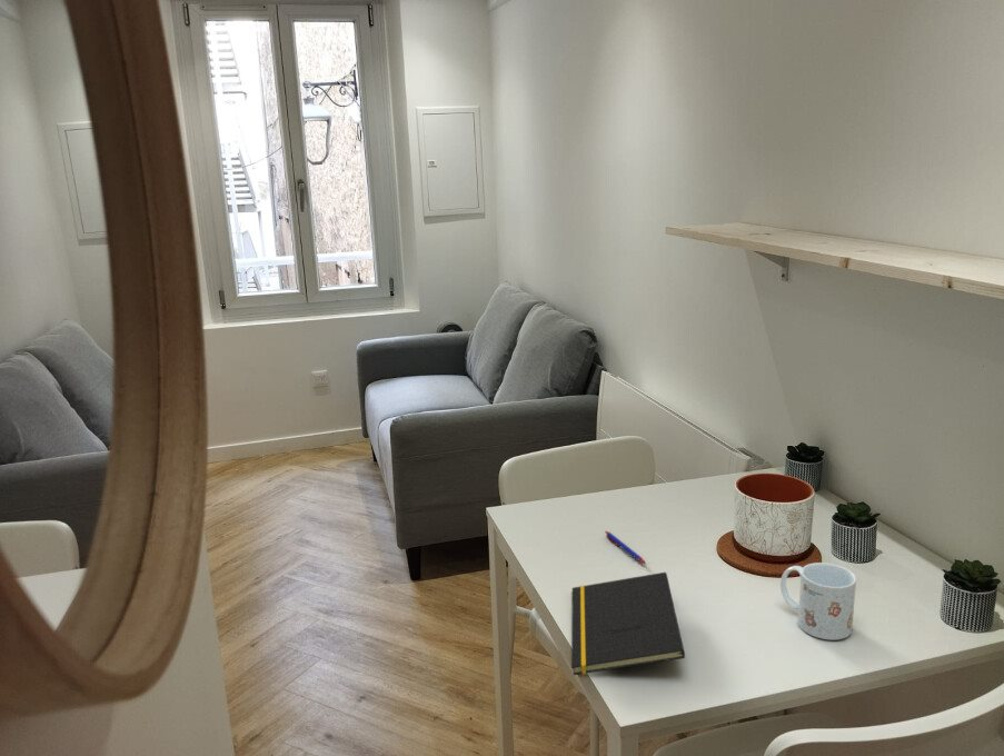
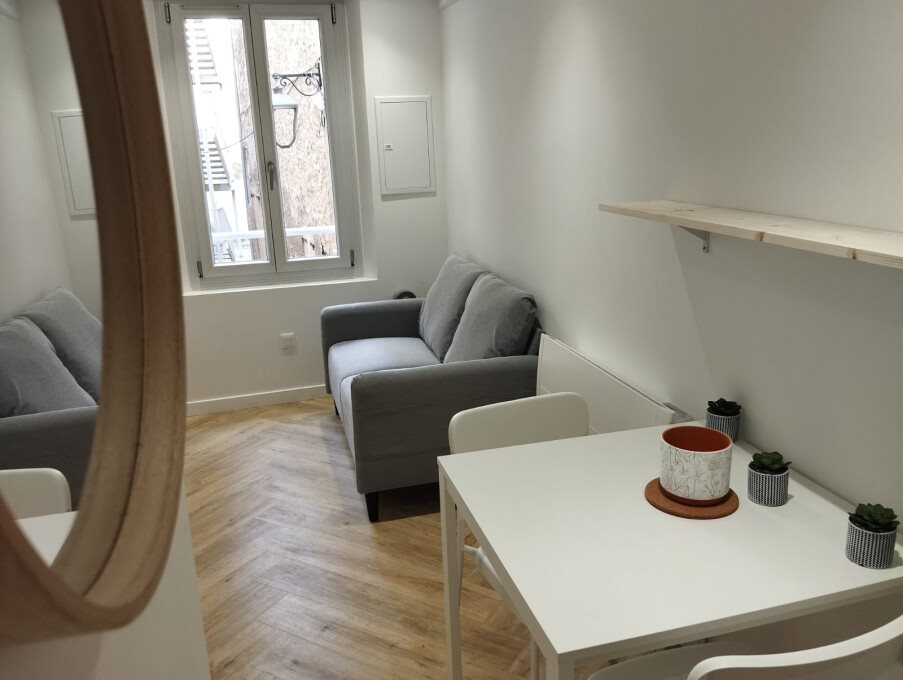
- mug [779,561,857,640]
- notepad [570,571,686,676]
- pen [604,530,648,566]
